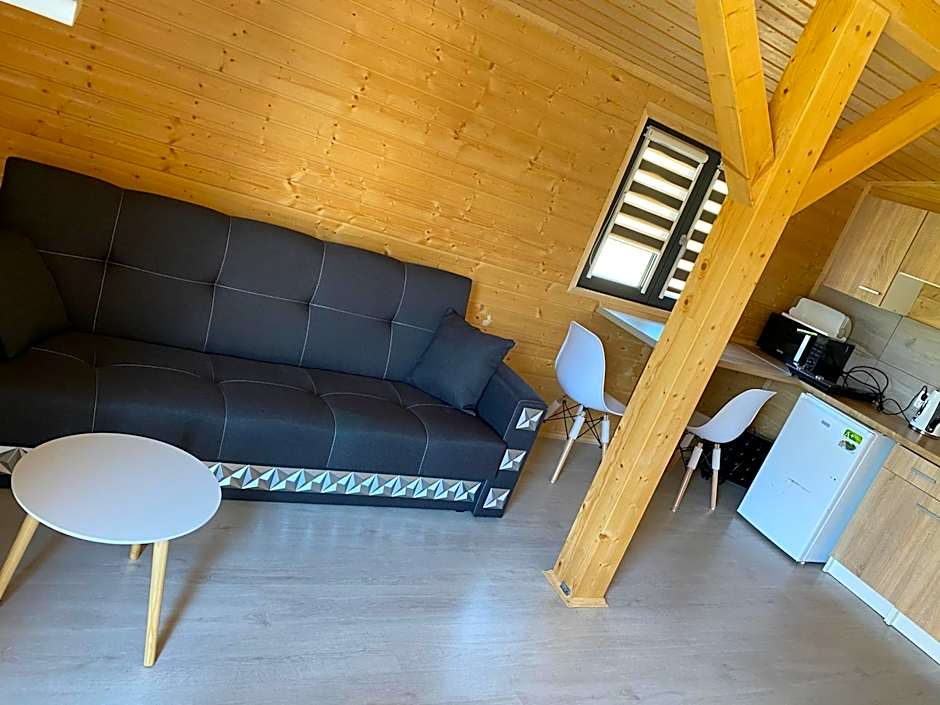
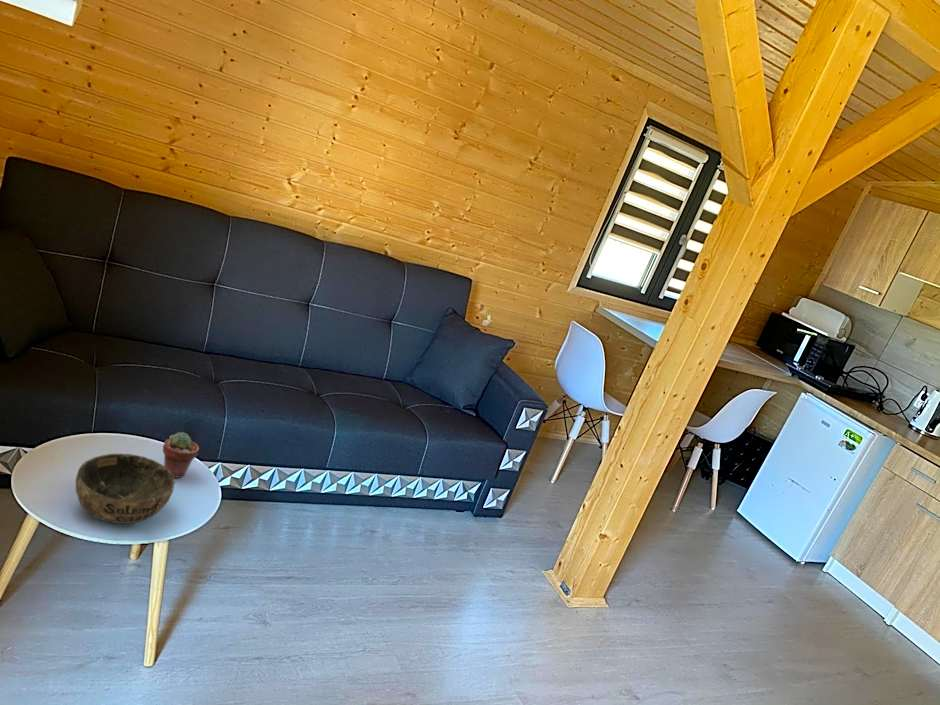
+ bowl [75,453,176,525]
+ potted succulent [162,431,200,479]
